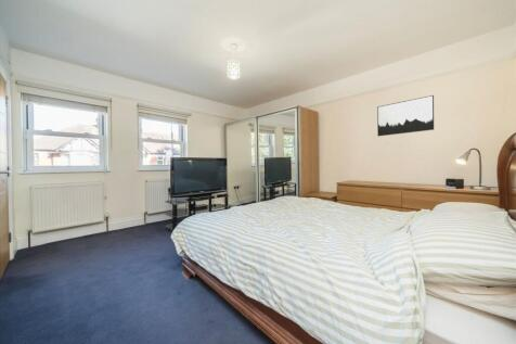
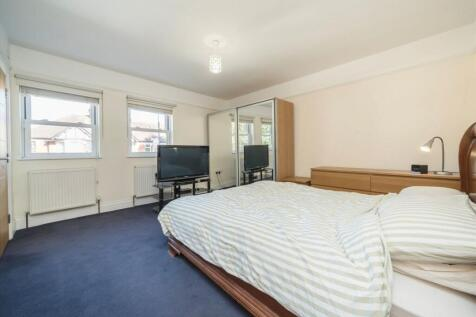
- wall art [376,94,435,137]
